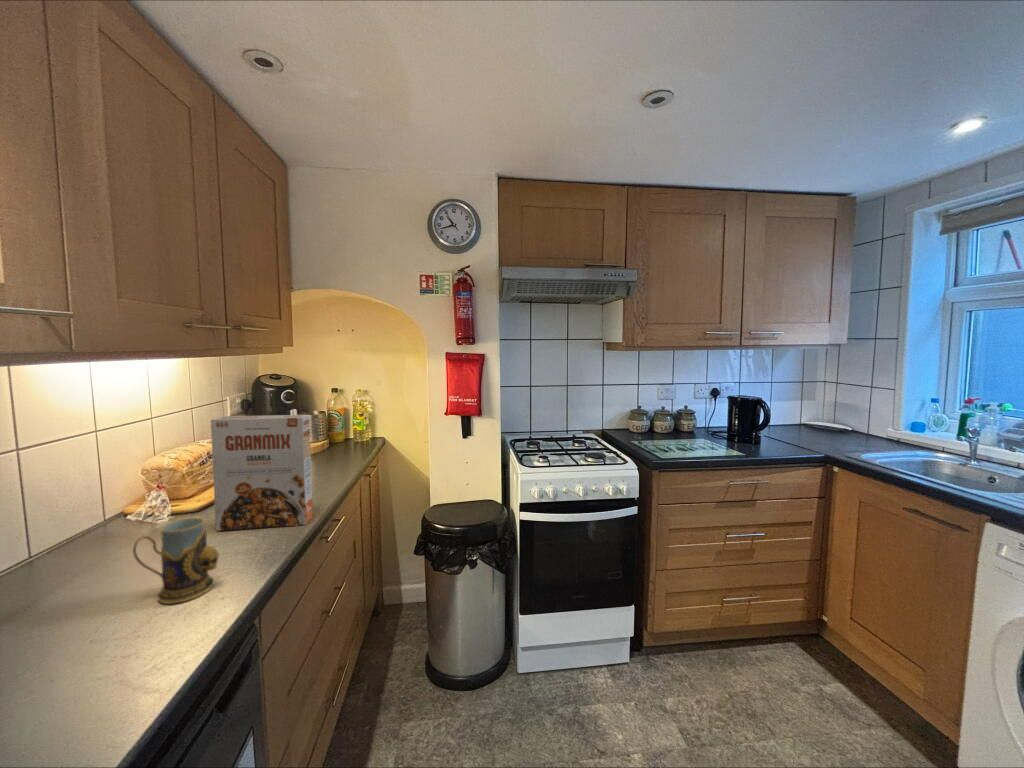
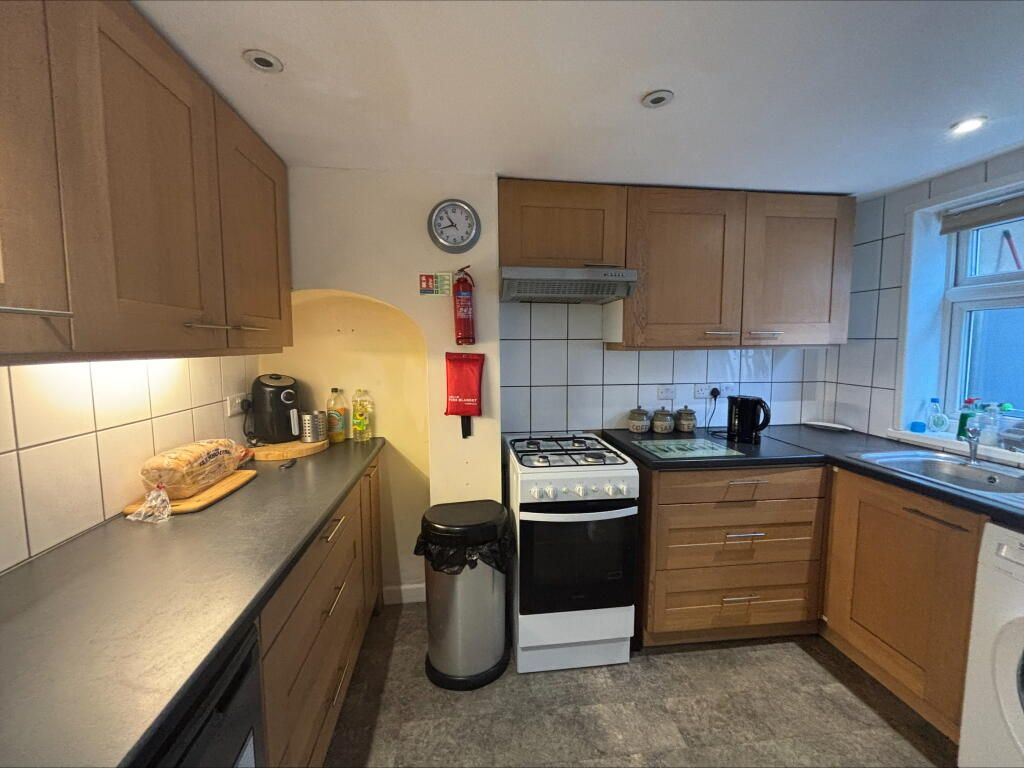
- cereal box [210,414,314,532]
- mug [132,517,220,605]
